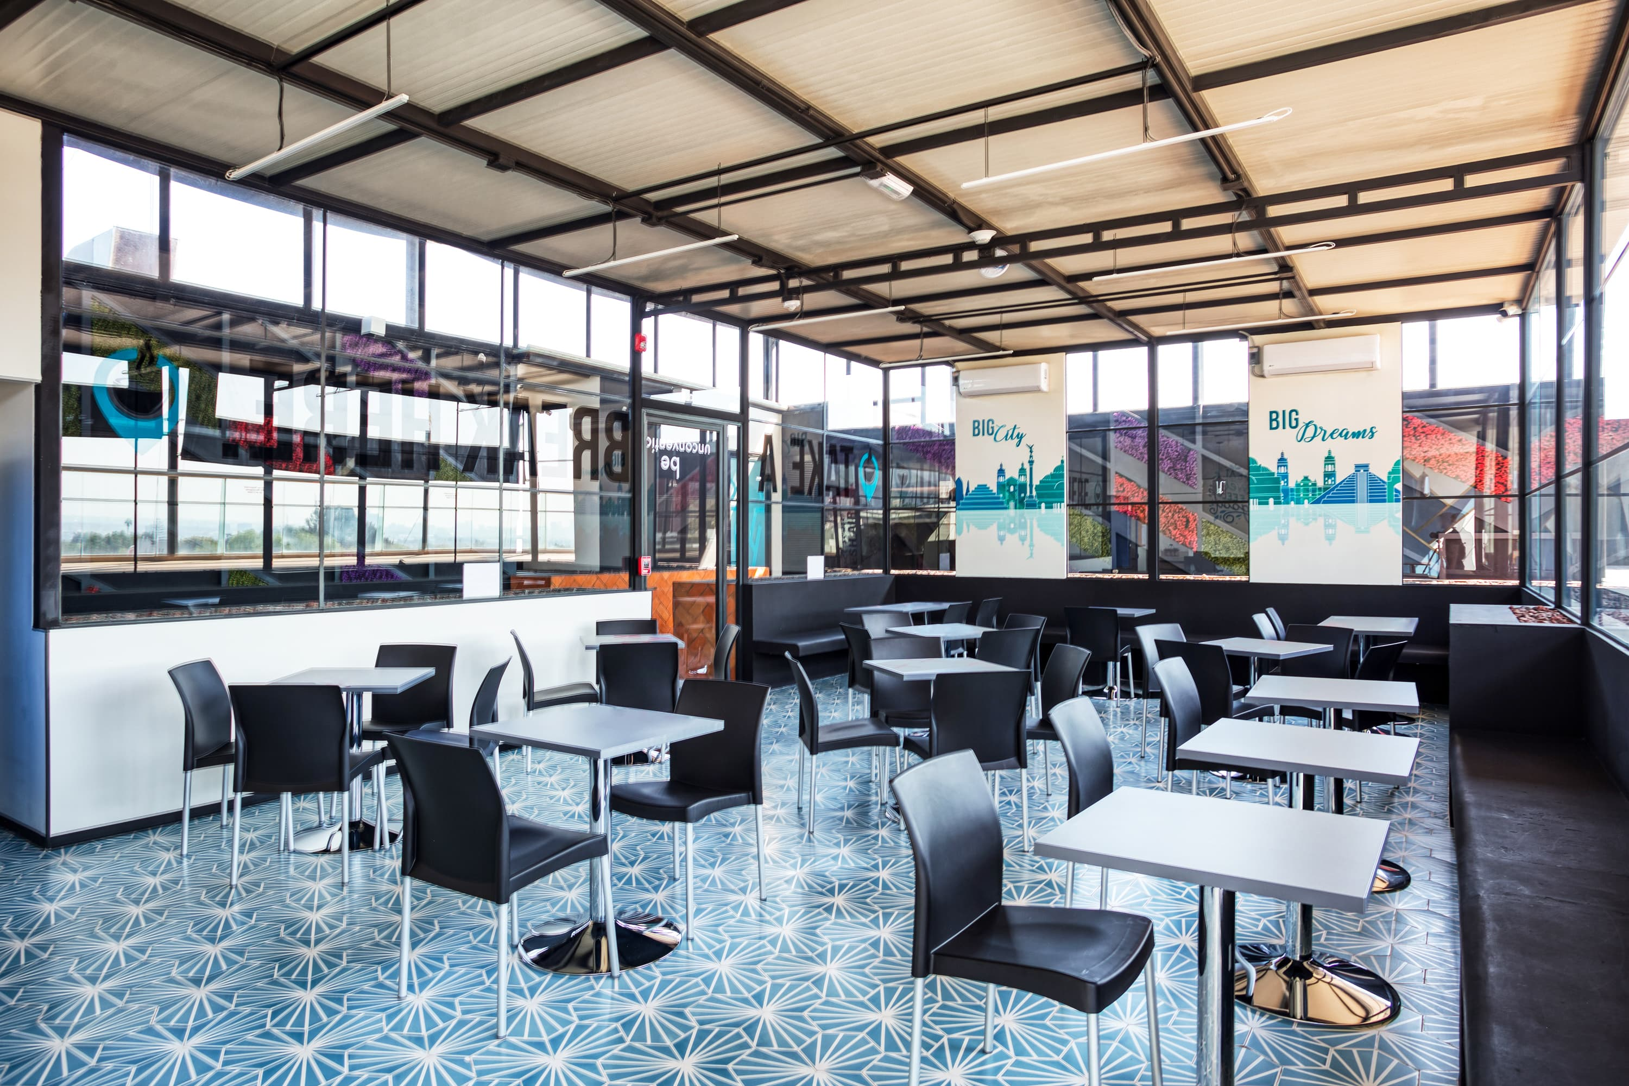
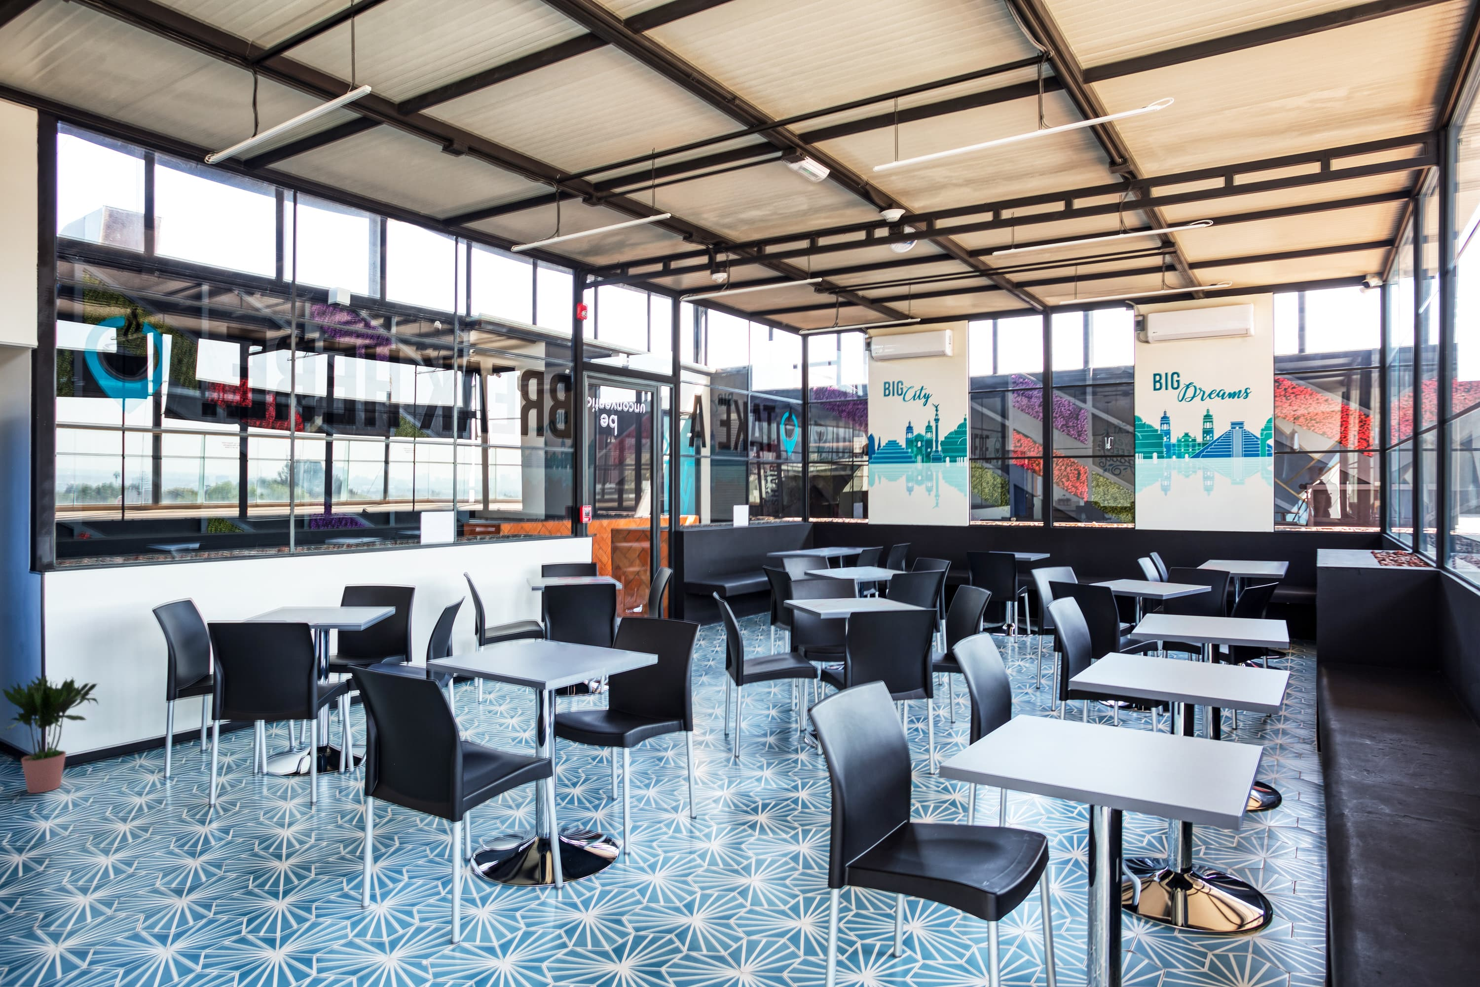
+ potted plant [1,674,100,793]
